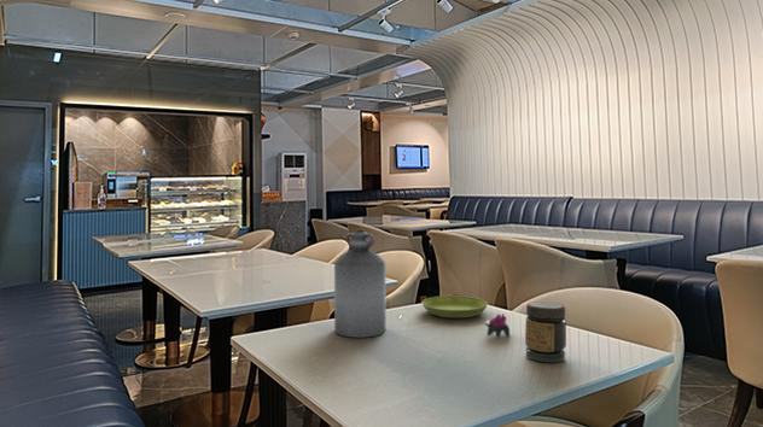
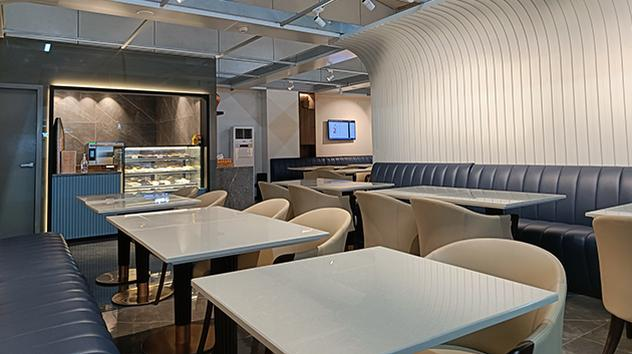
- jar [524,300,567,364]
- bottle [333,228,386,339]
- flower [484,312,511,339]
- saucer [420,294,489,320]
